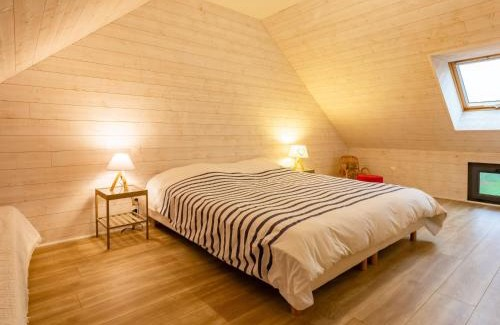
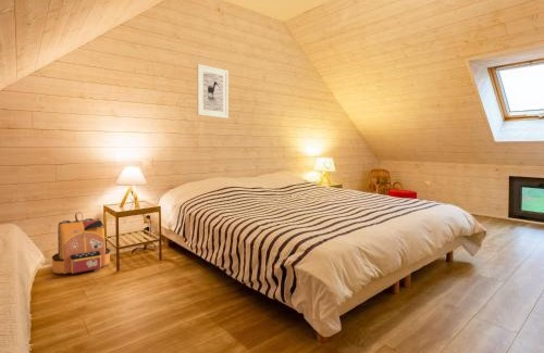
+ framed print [196,63,230,119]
+ backpack [51,212,111,275]
